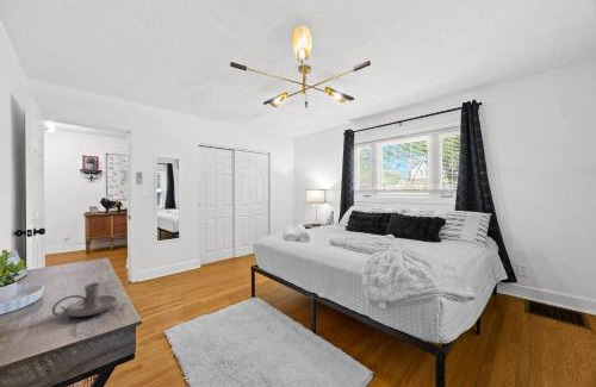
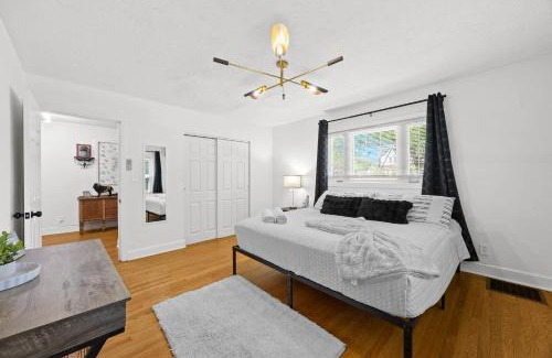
- candle holder [51,282,118,318]
